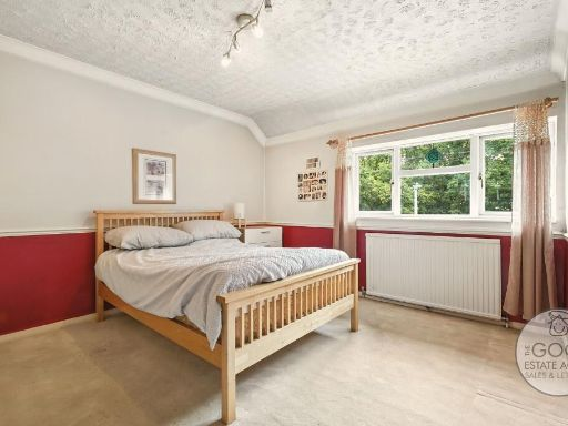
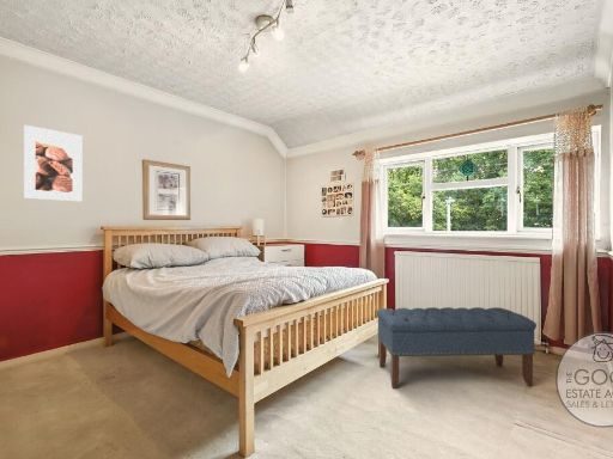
+ bench [376,306,538,390]
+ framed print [23,124,83,202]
